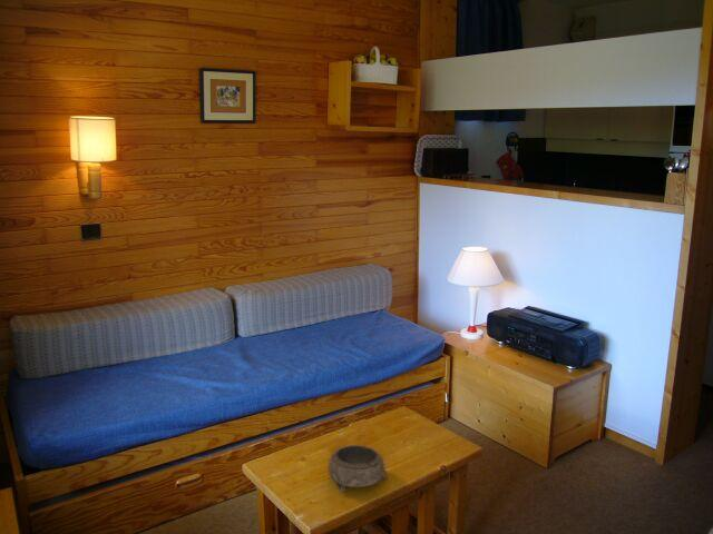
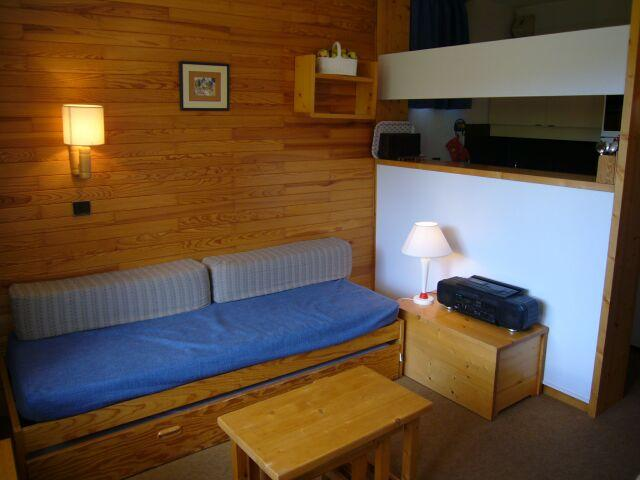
- decorative bowl [328,444,389,493]
